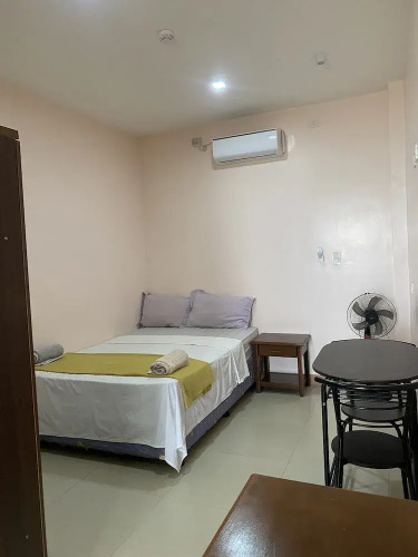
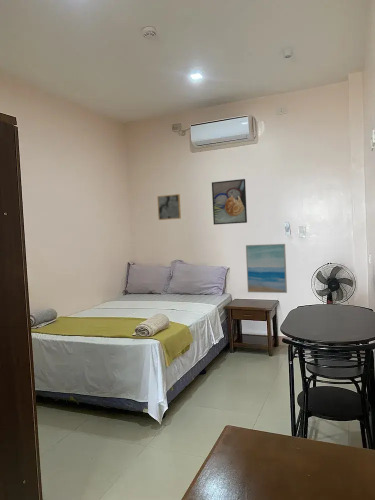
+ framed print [211,178,248,226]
+ wall art [156,193,182,221]
+ wall art [245,243,288,294]
